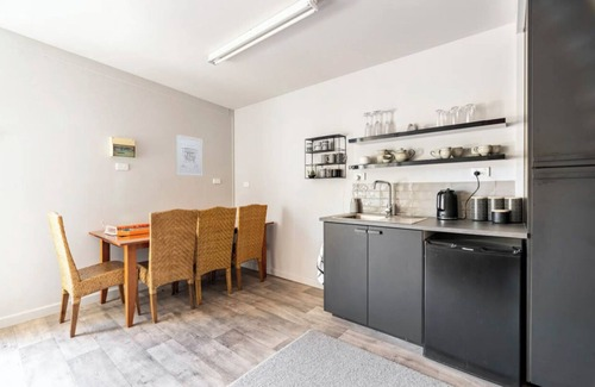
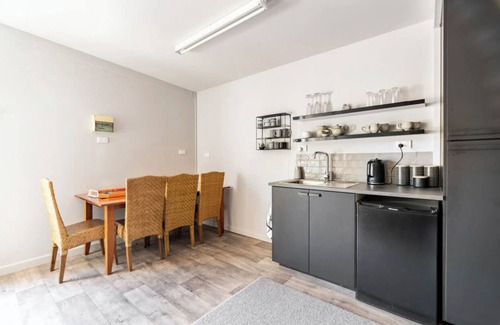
- wall art [175,133,203,177]
